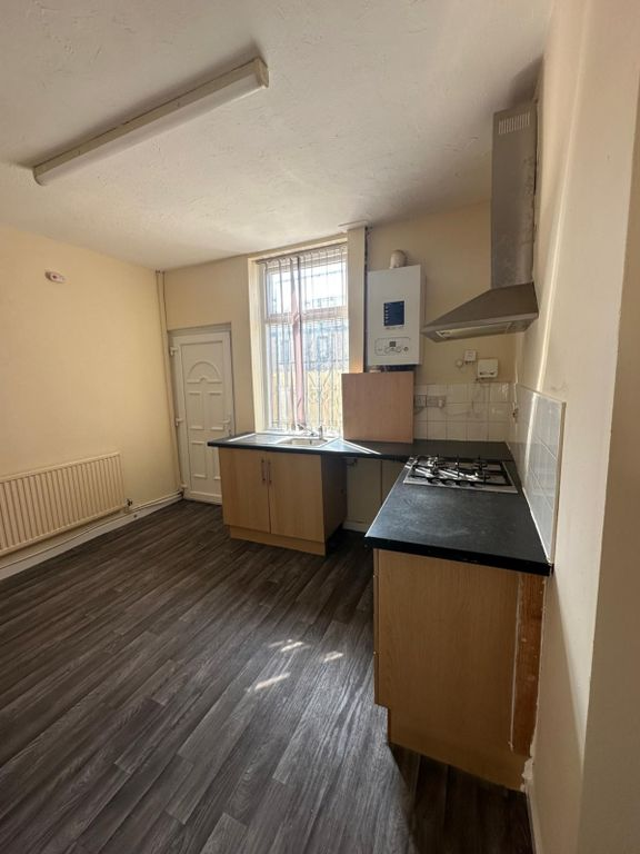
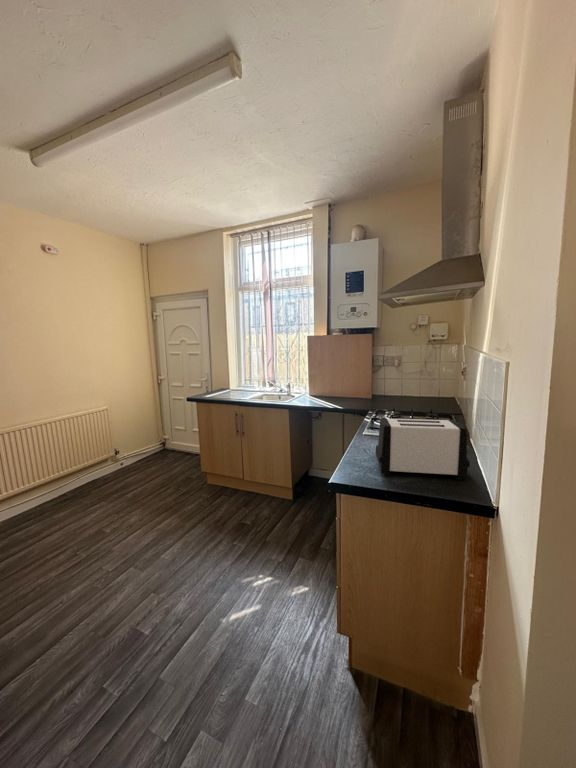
+ toaster [375,417,471,481]
